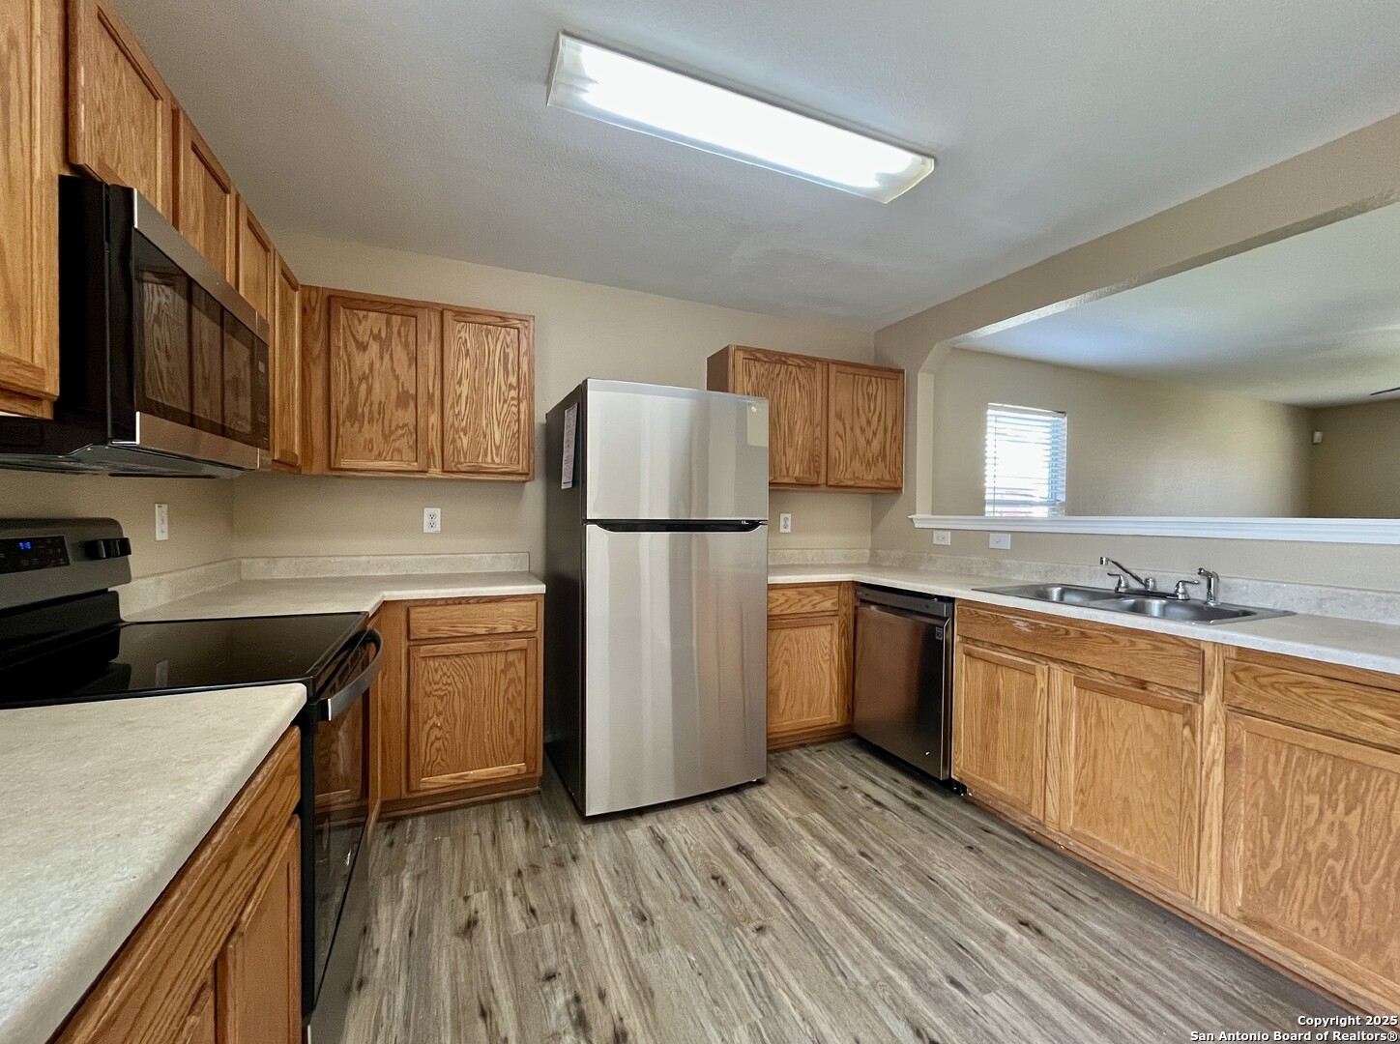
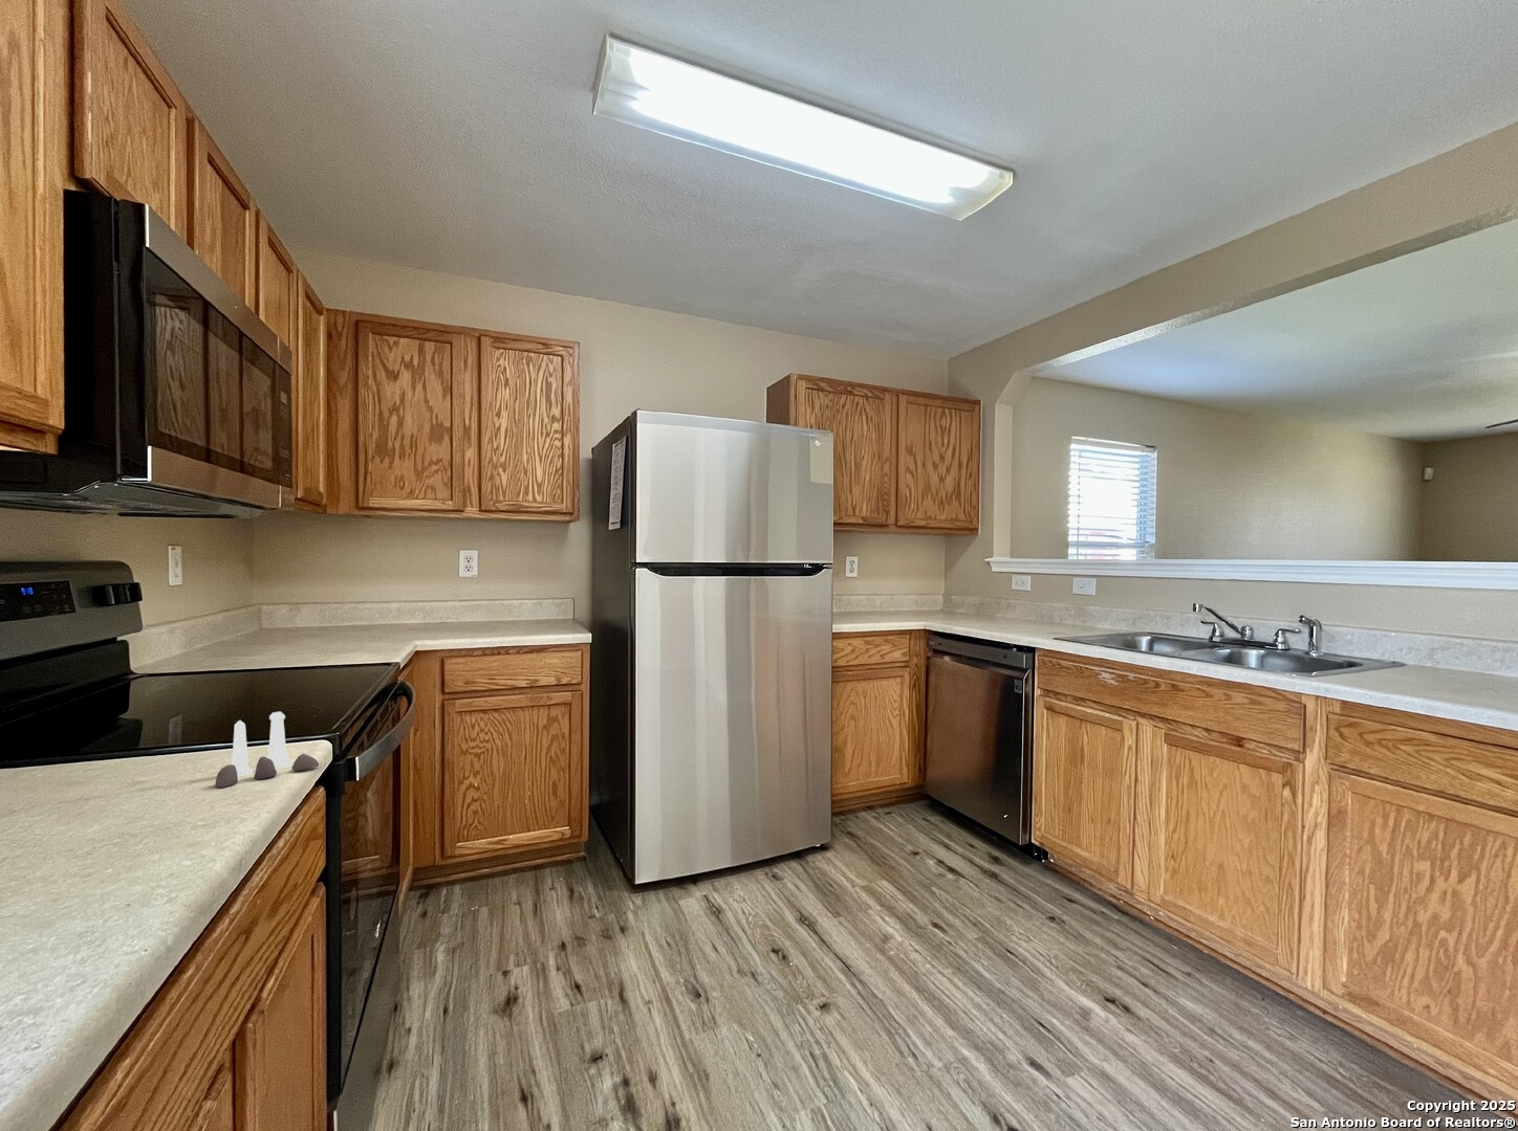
+ salt and pepper shaker set [214,712,320,790]
